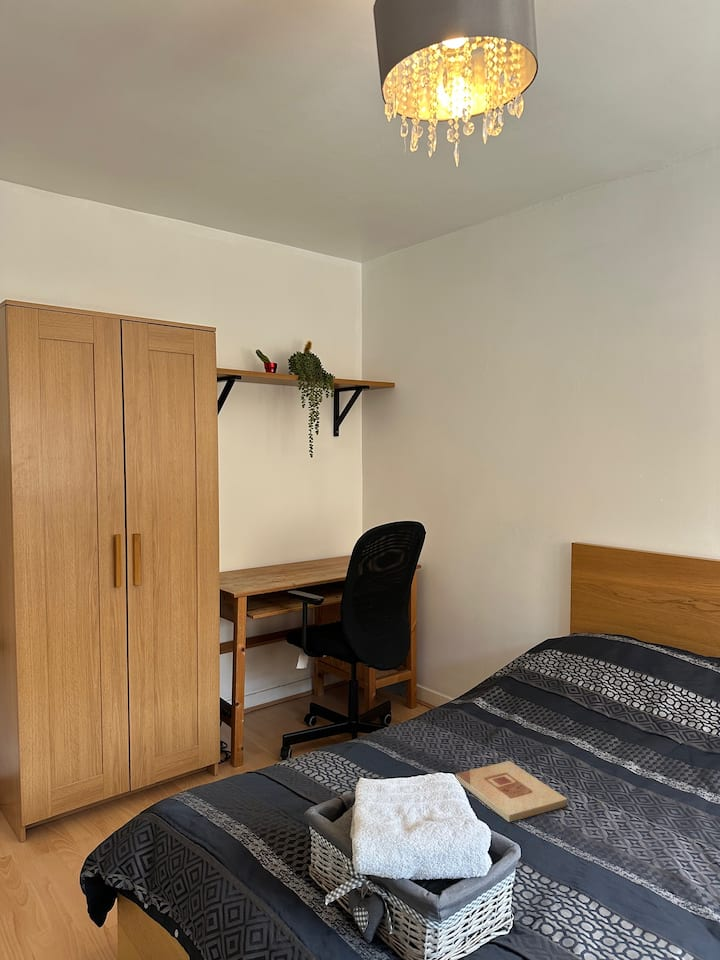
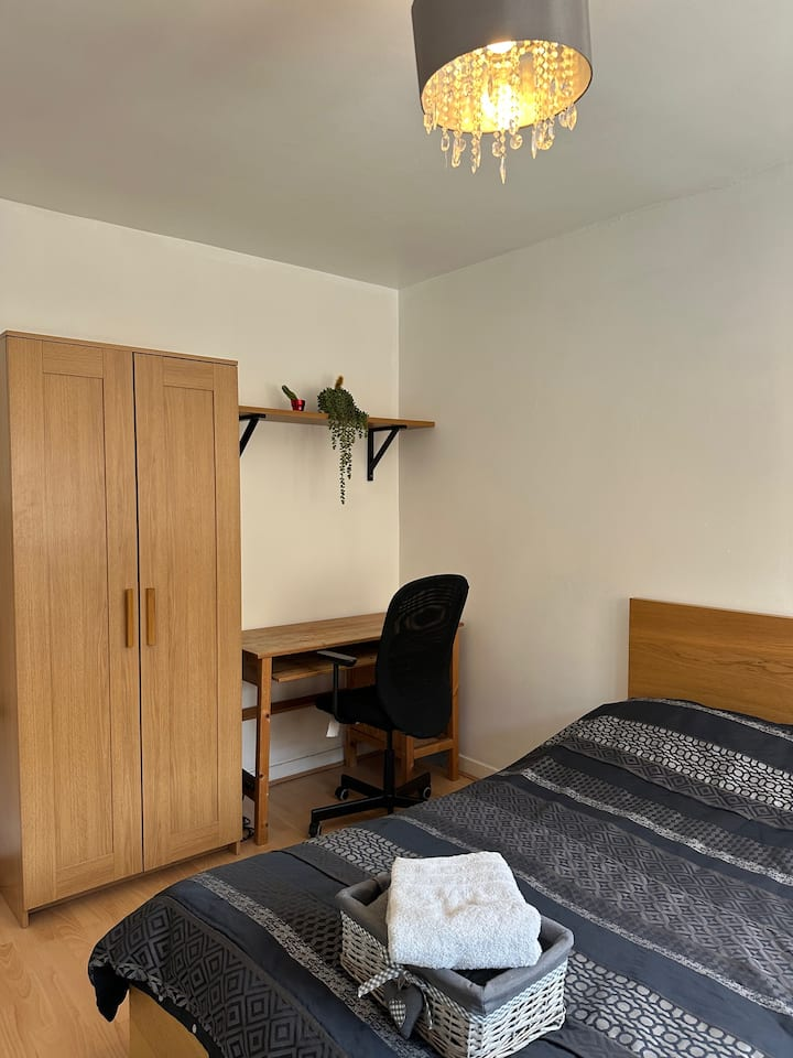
- wooden plaque [455,760,569,823]
